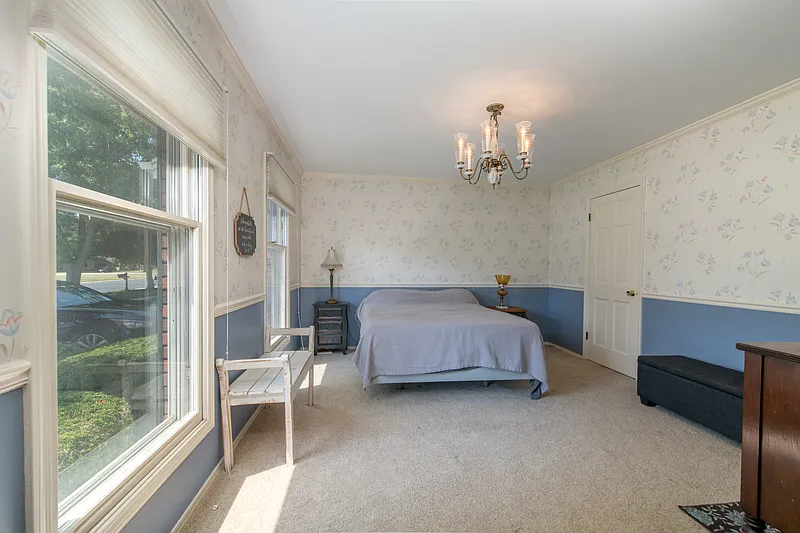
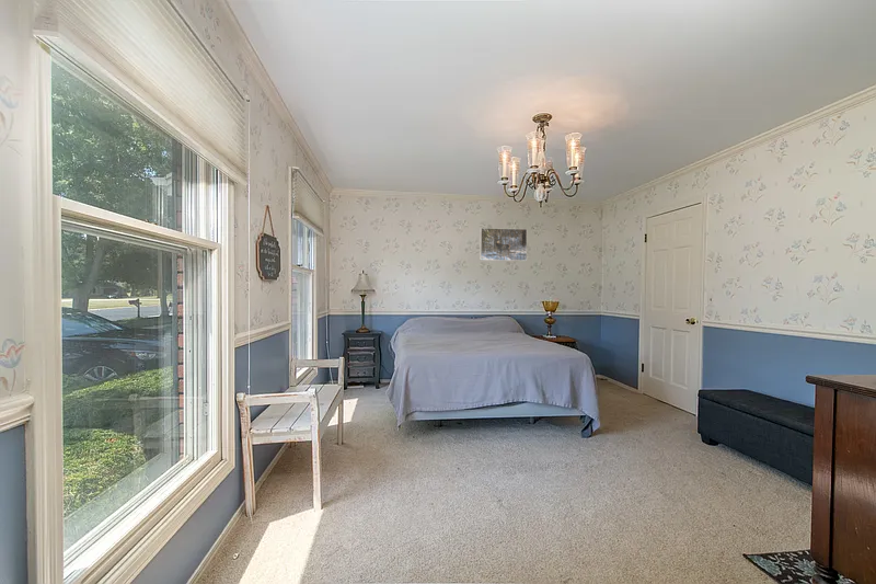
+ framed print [479,227,528,262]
